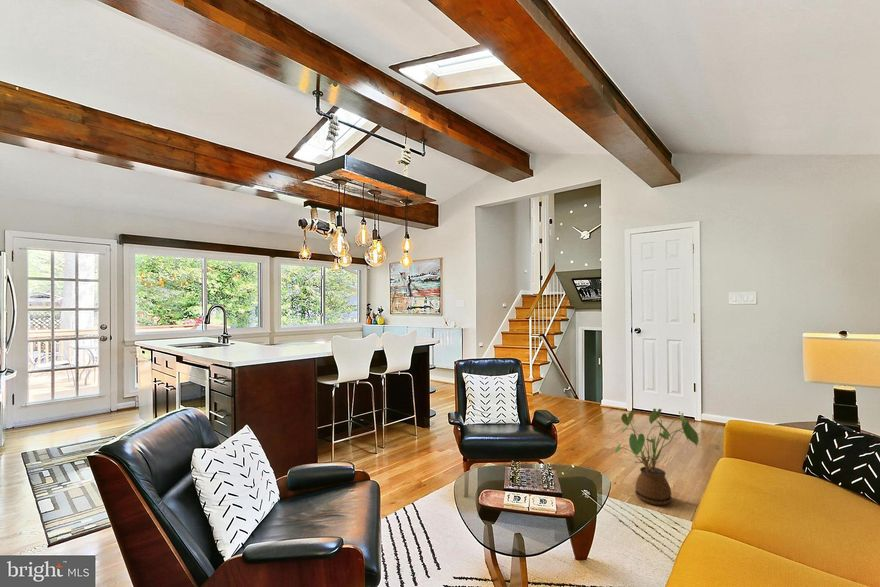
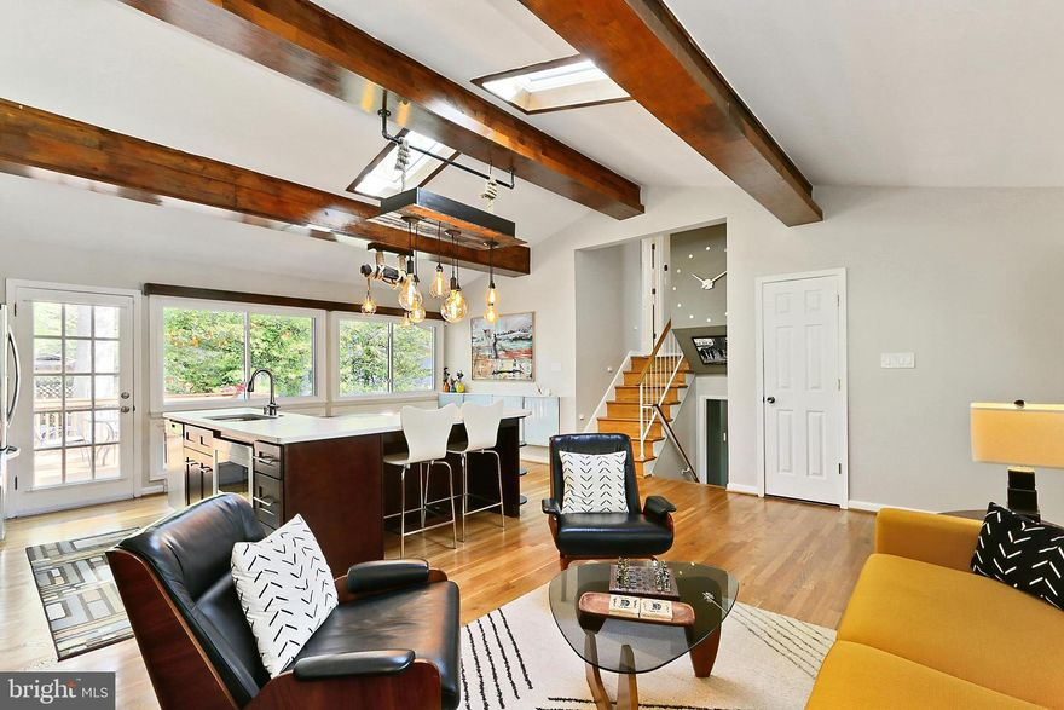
- house plant [614,407,700,506]
